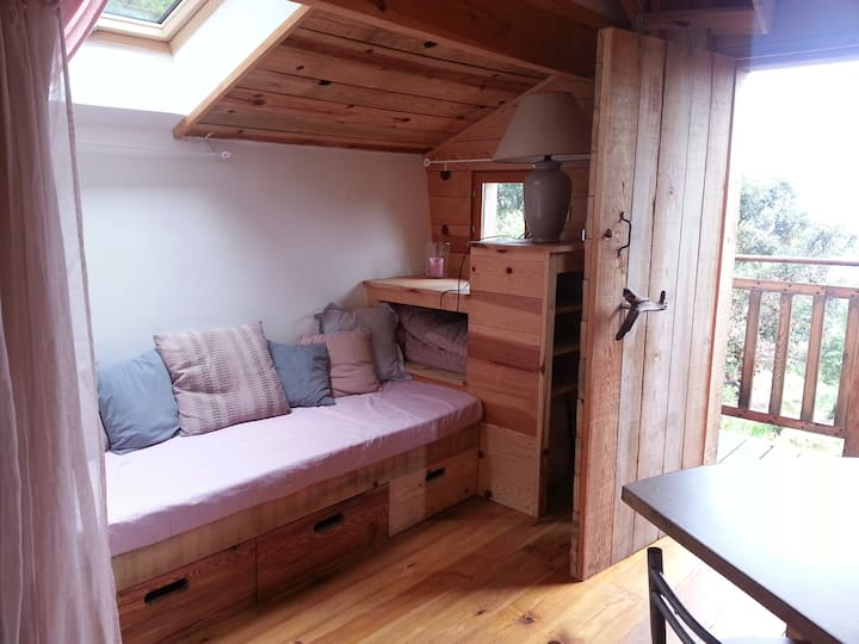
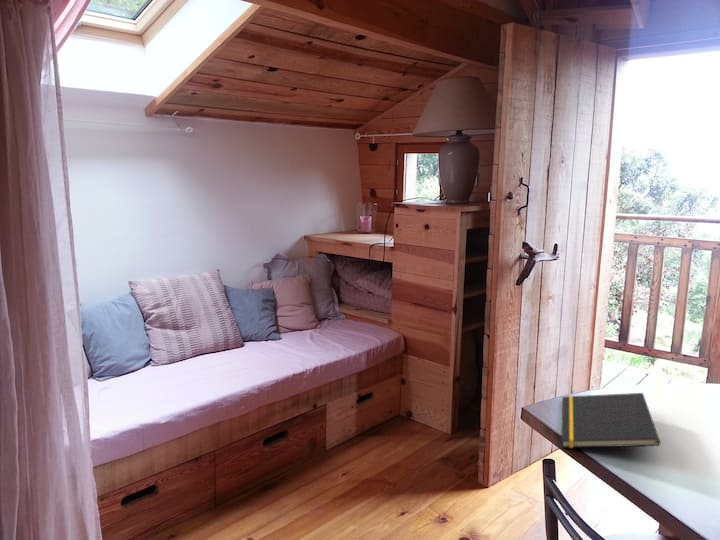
+ notepad [560,392,661,449]
